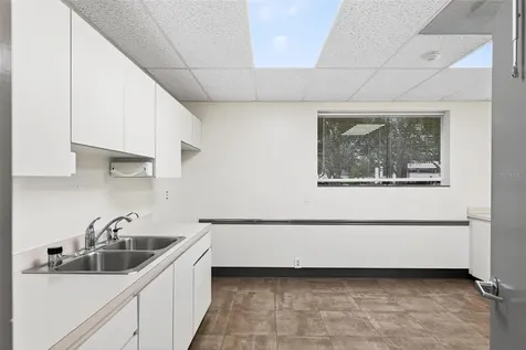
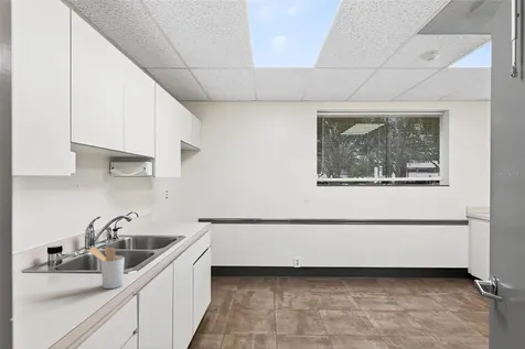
+ utensil holder [87,246,126,290]
